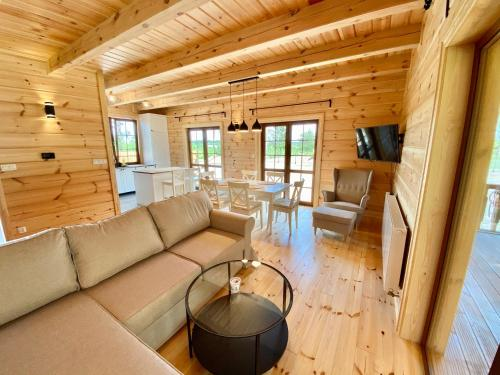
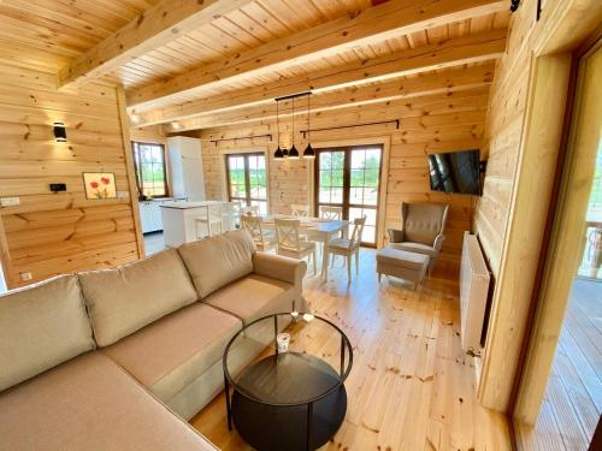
+ wall art [81,171,119,201]
